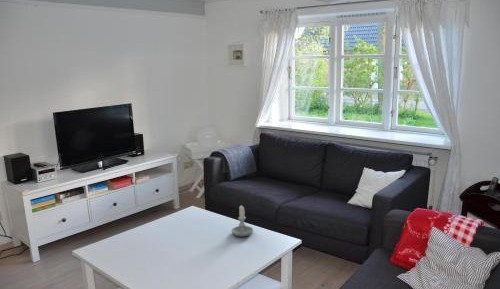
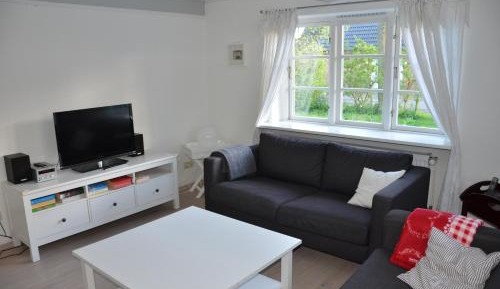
- candle [231,205,254,238]
